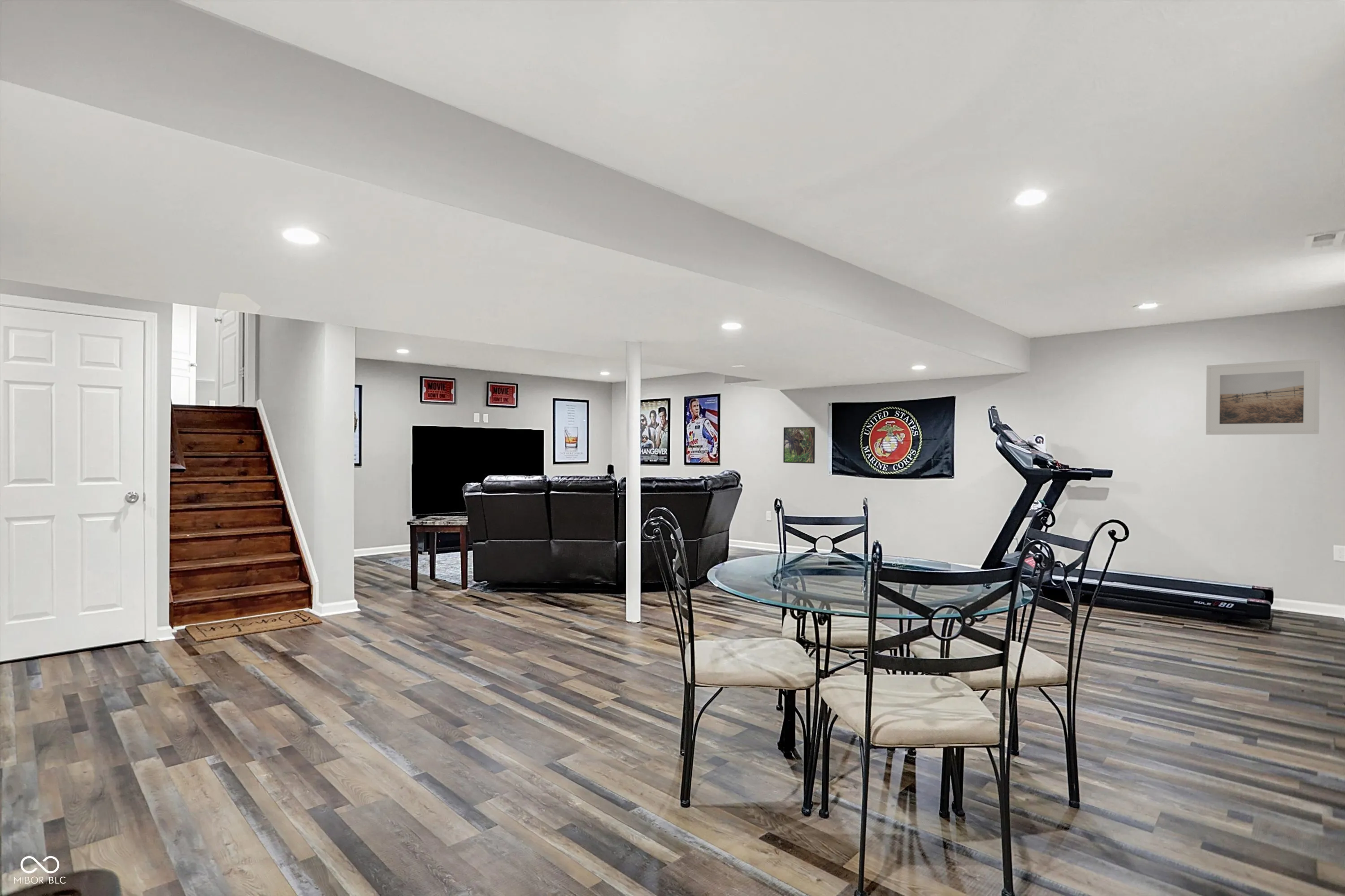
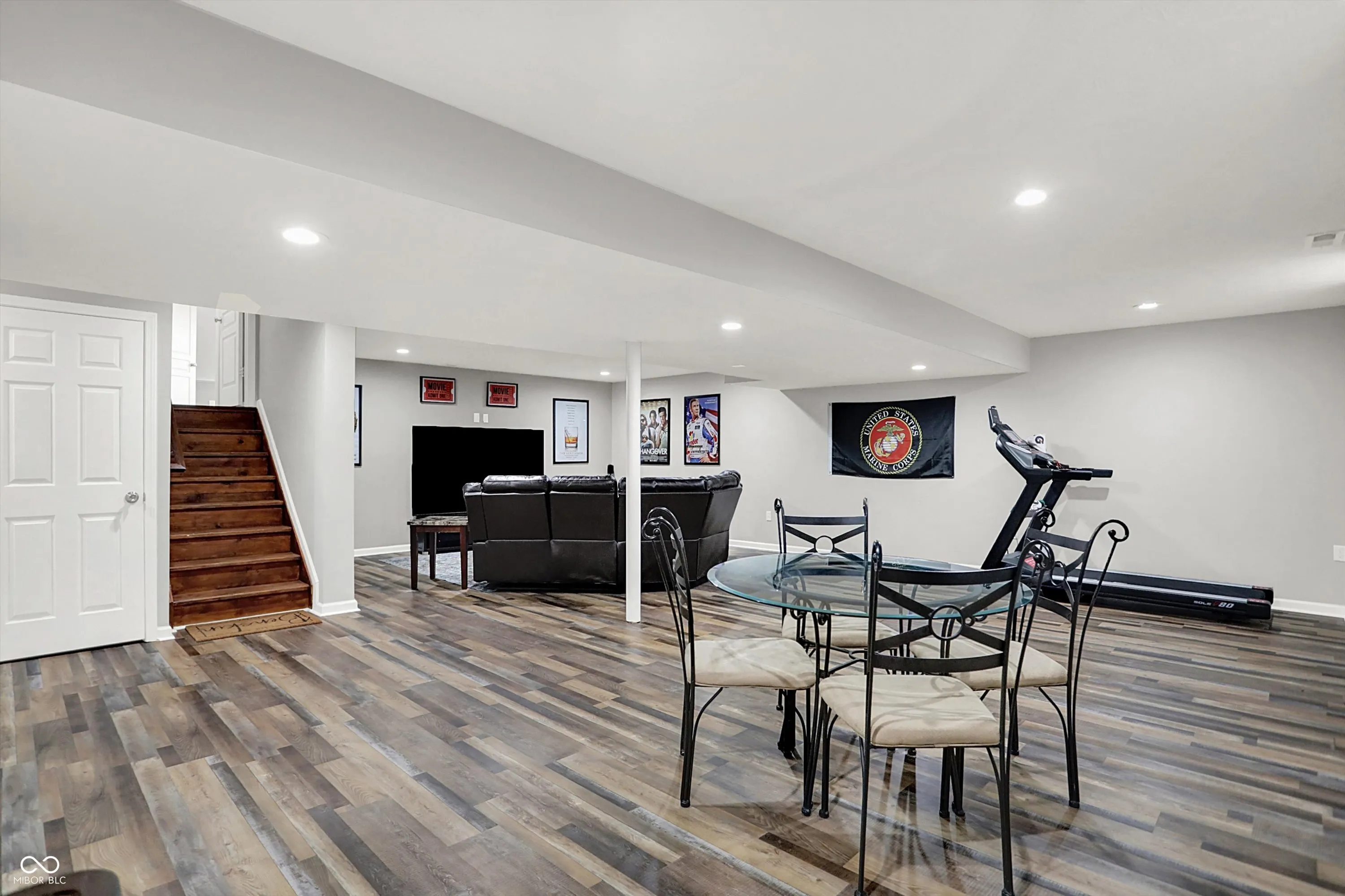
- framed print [783,426,816,464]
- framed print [1206,358,1320,435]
